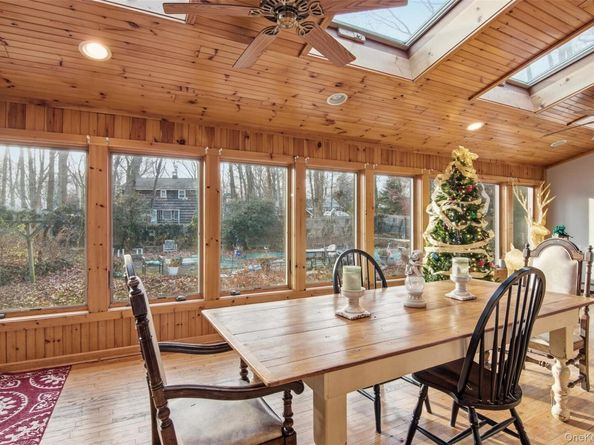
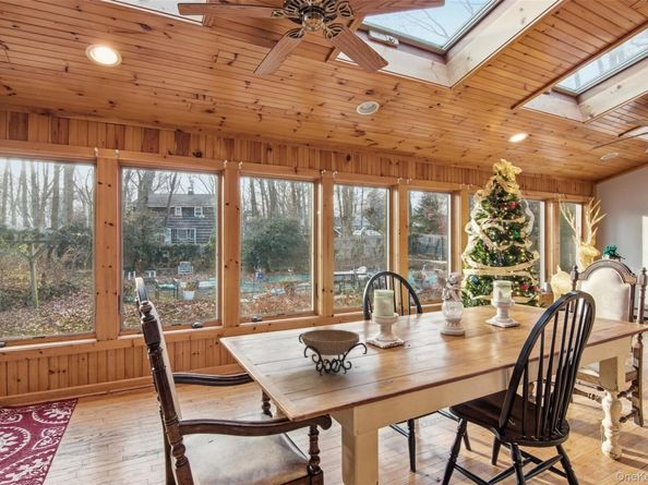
+ decorative bowl [298,328,369,377]
